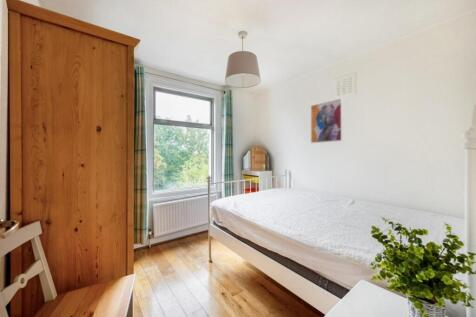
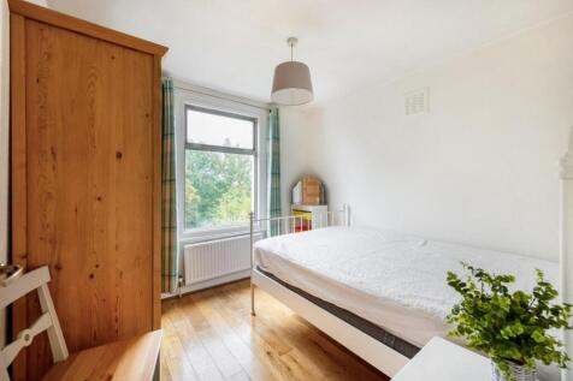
- wall art [310,97,344,144]
